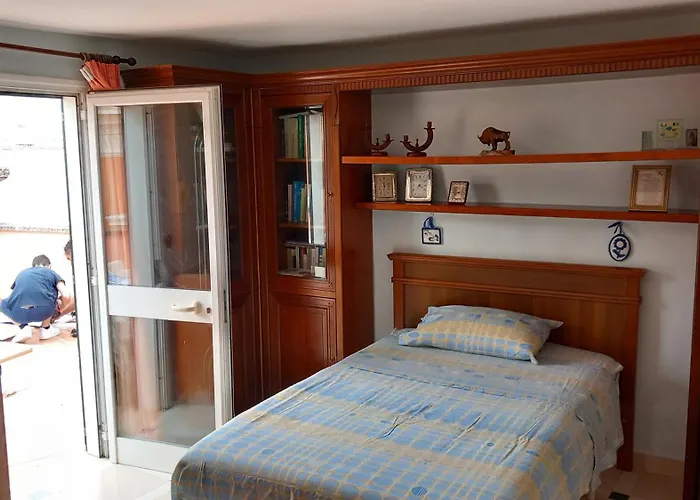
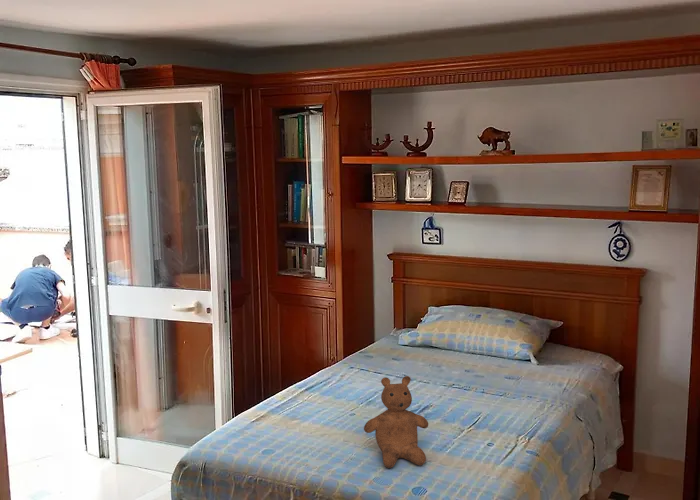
+ teddy bear [363,375,429,469]
